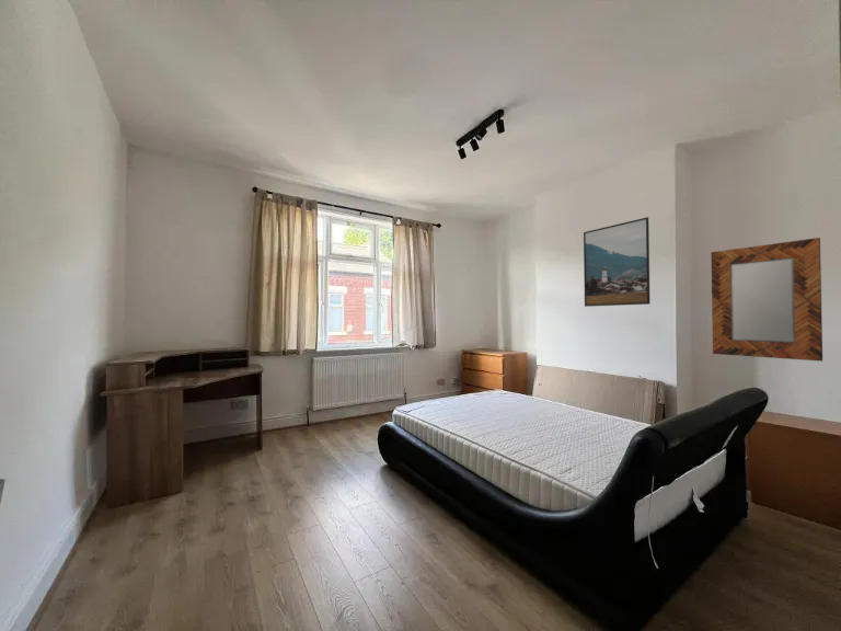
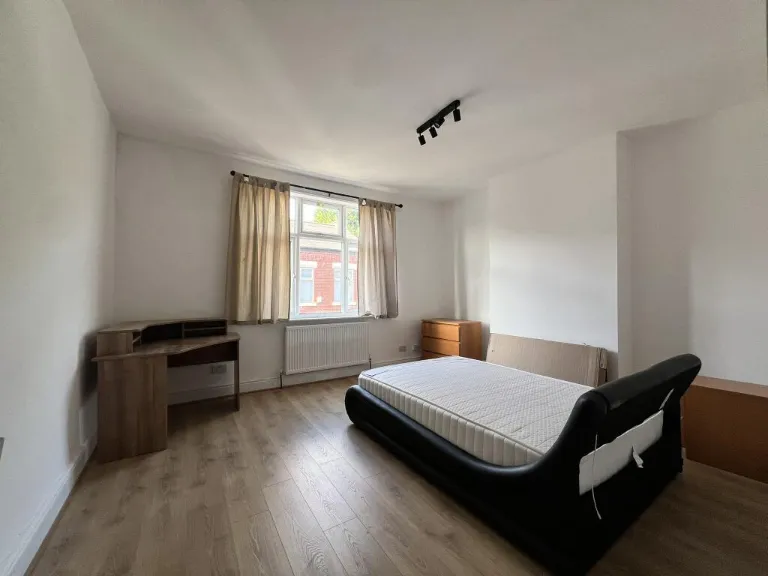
- home mirror [710,237,823,363]
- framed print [583,216,652,308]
